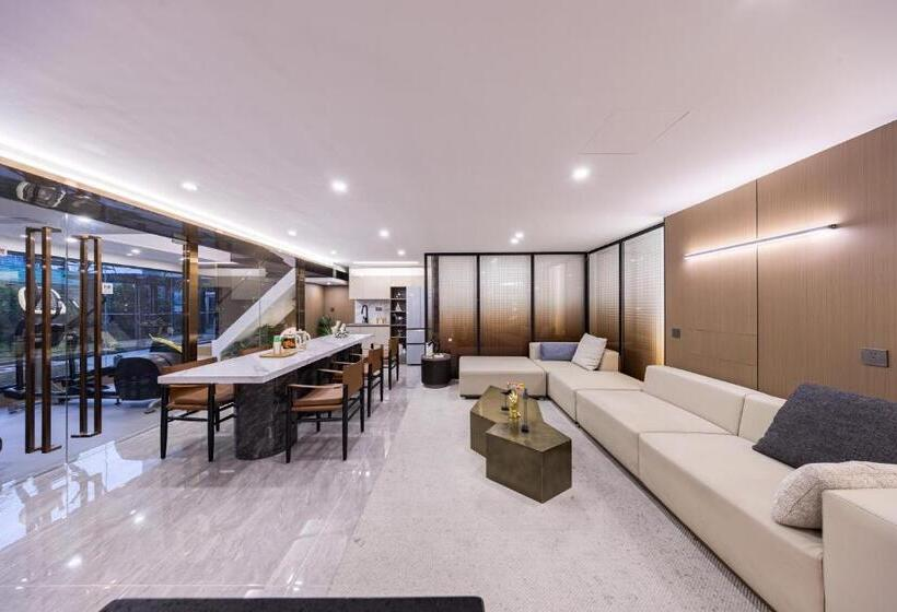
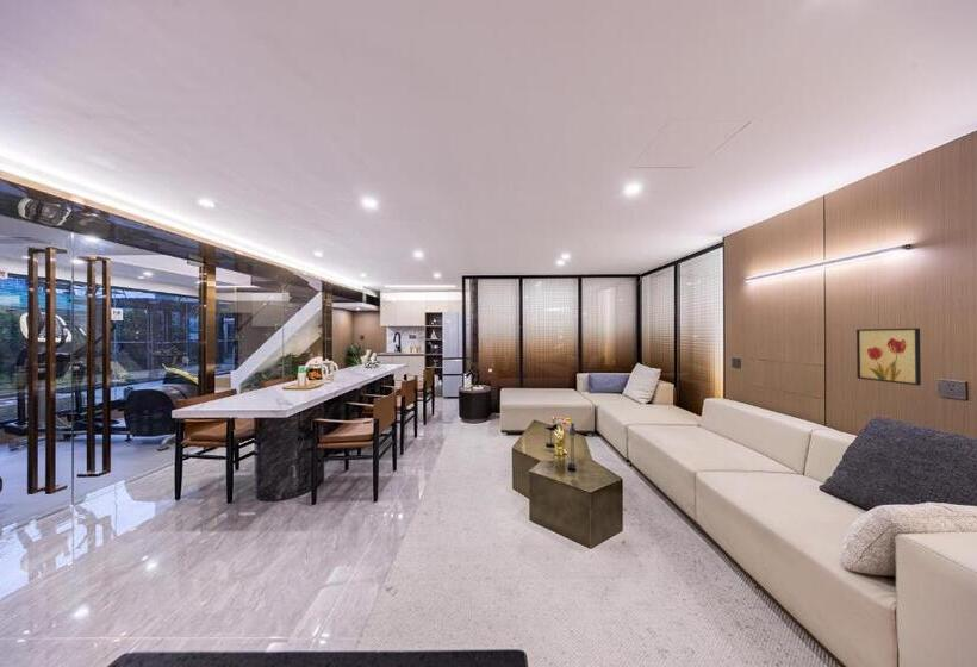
+ wall art [855,326,922,387]
